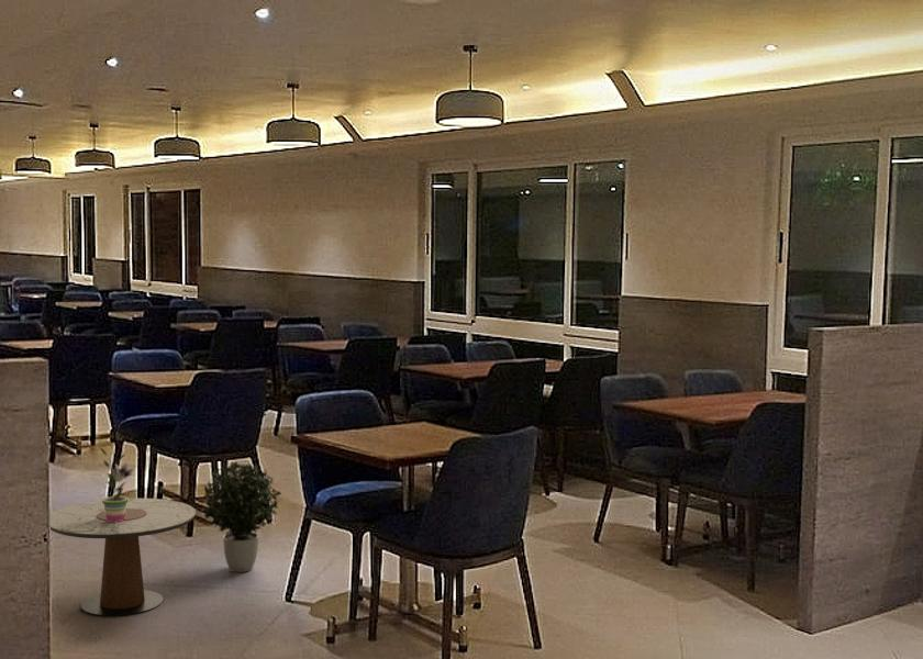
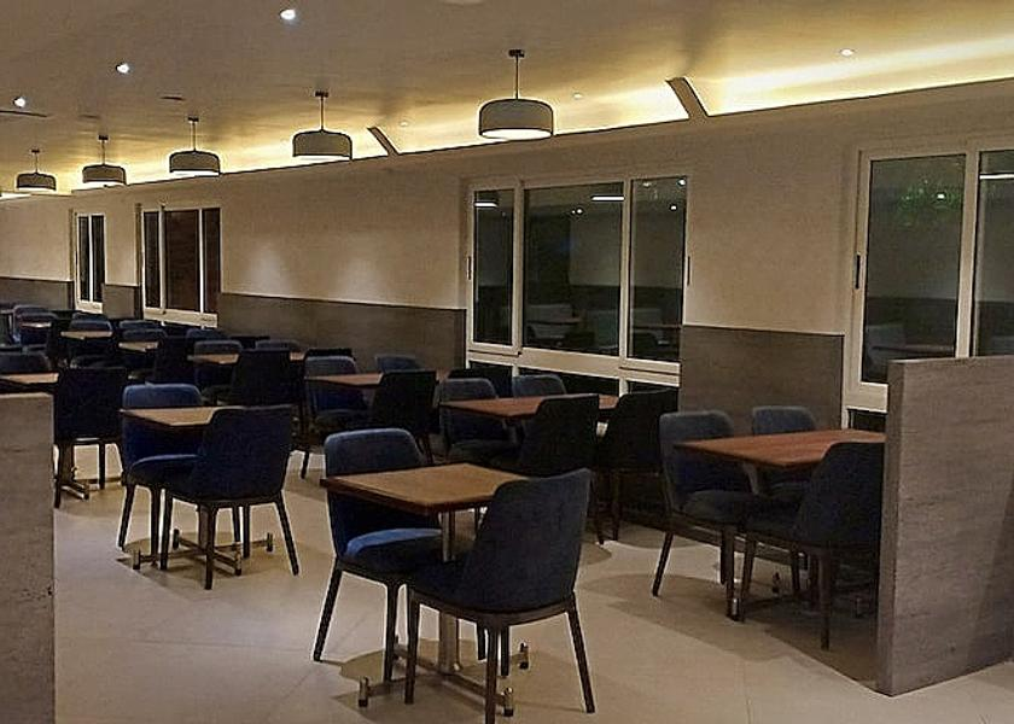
- potted plant [200,460,282,573]
- potted plant [99,447,135,522]
- side table [49,498,197,617]
